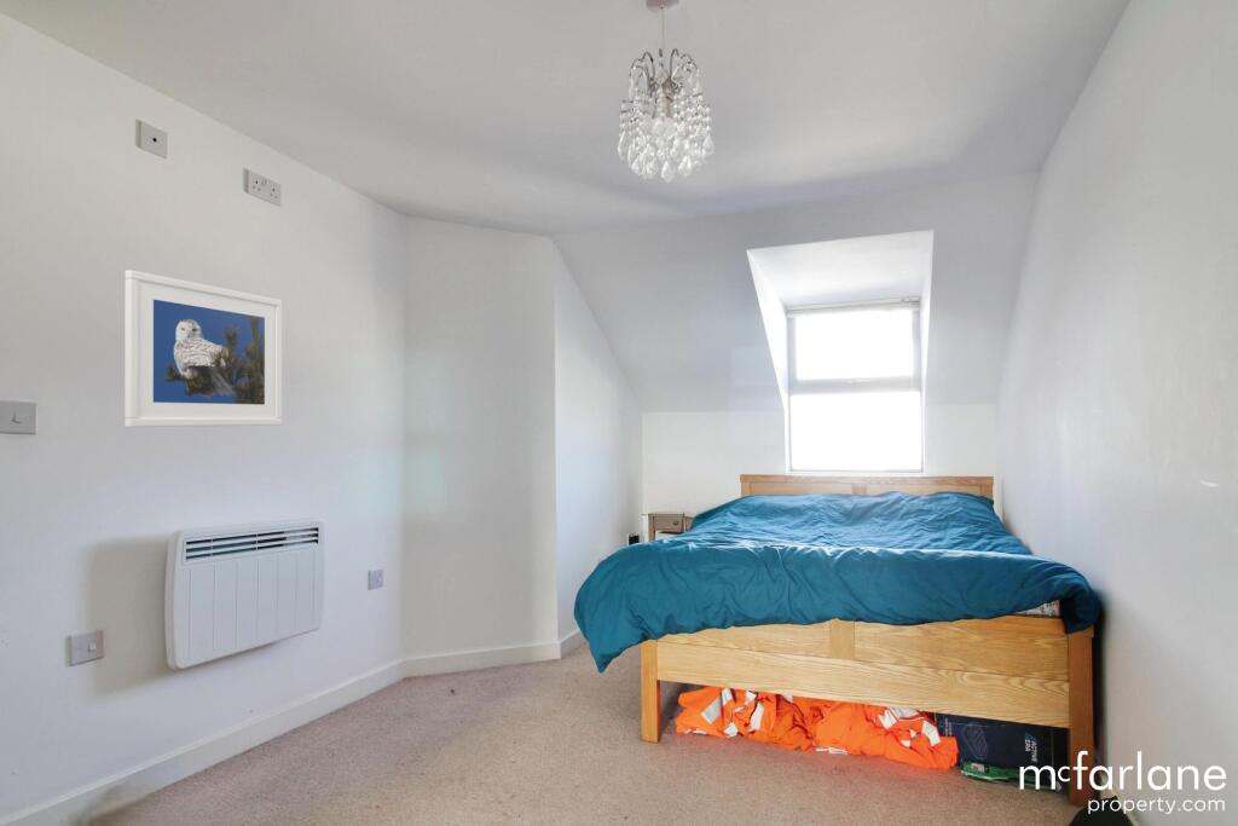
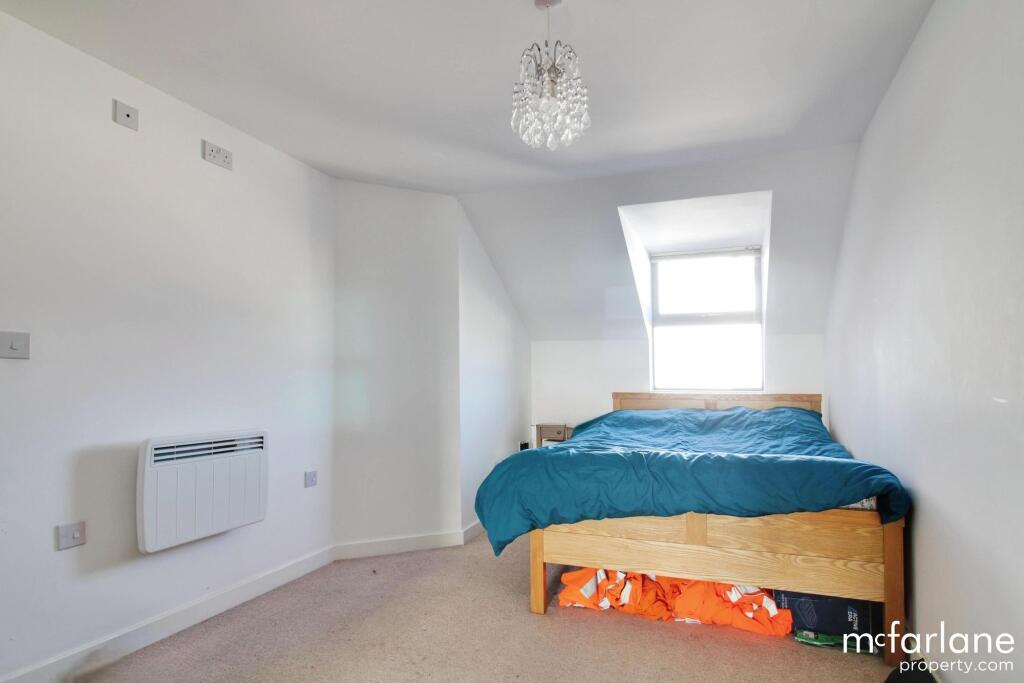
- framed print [123,268,283,428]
